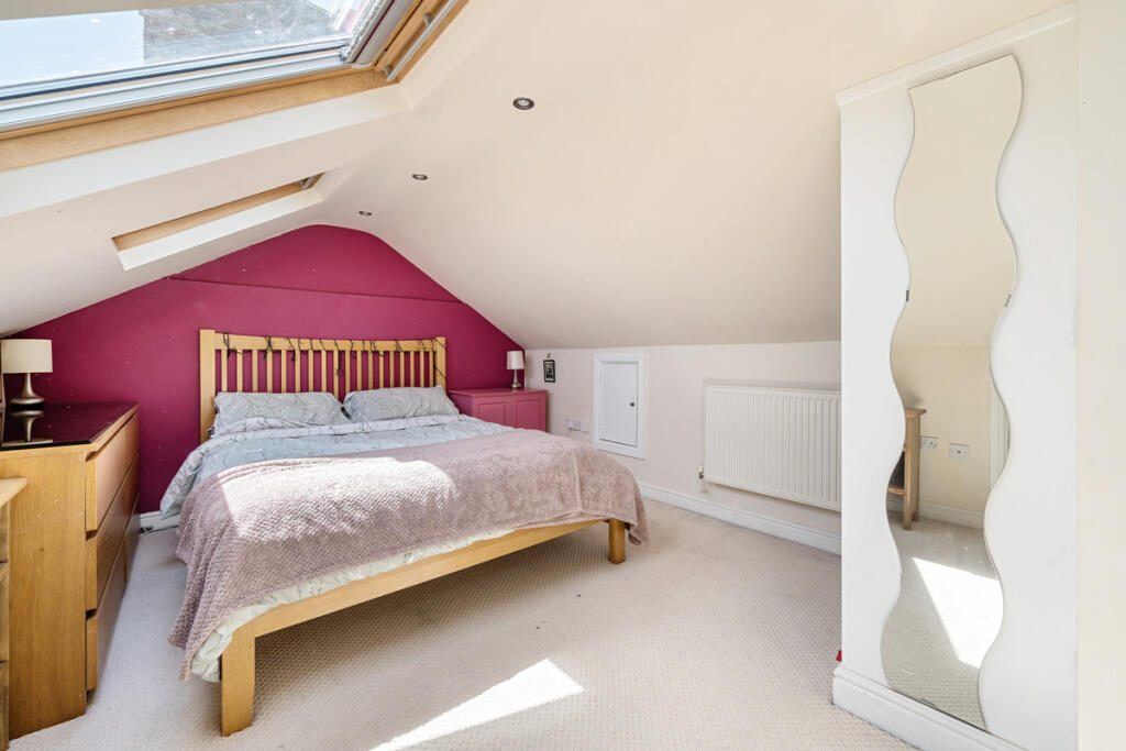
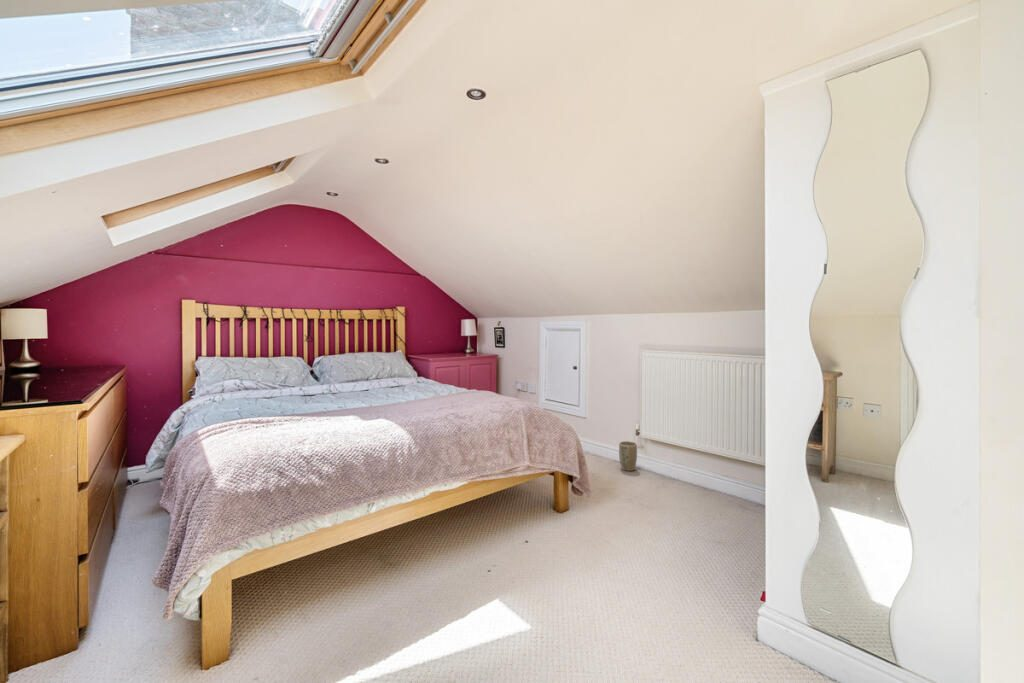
+ plant pot [618,440,638,472]
